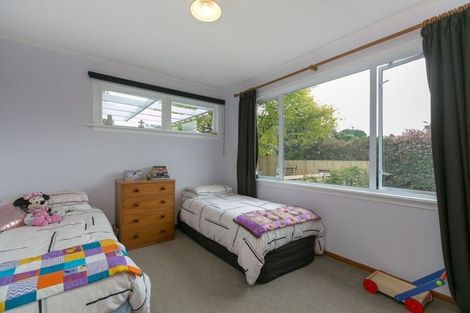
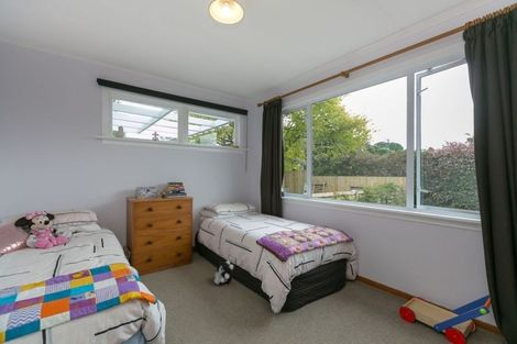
+ plush toy [213,259,234,286]
